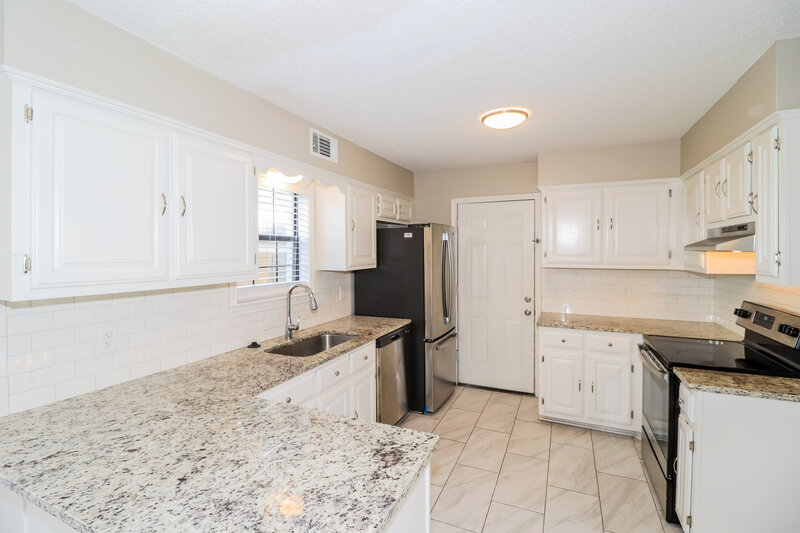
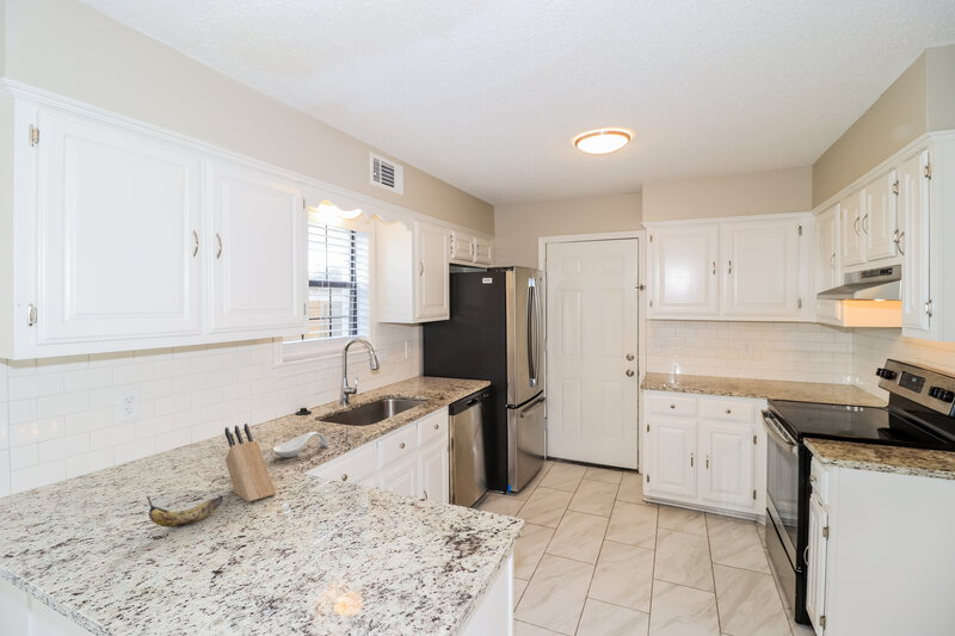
+ spoon rest [272,431,329,458]
+ banana [144,494,224,529]
+ knife block [223,422,277,504]
